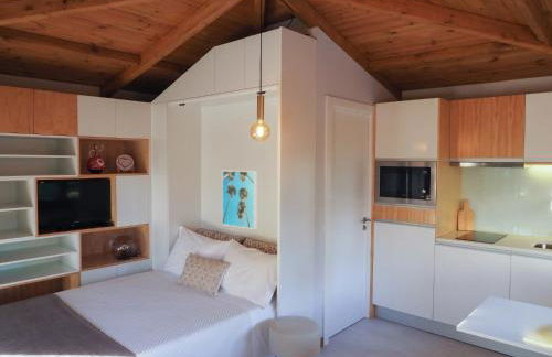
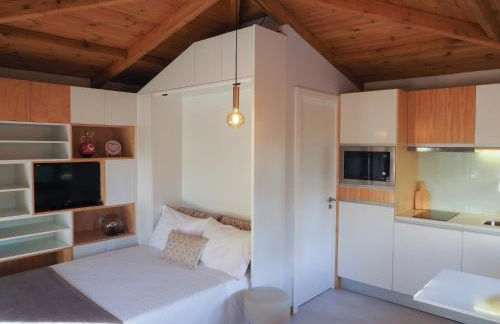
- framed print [221,170,258,230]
